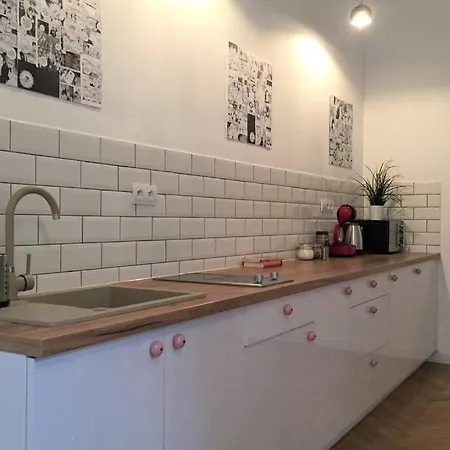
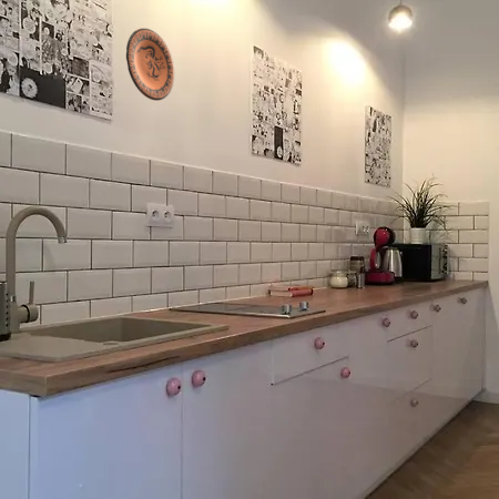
+ decorative plate [125,28,176,102]
